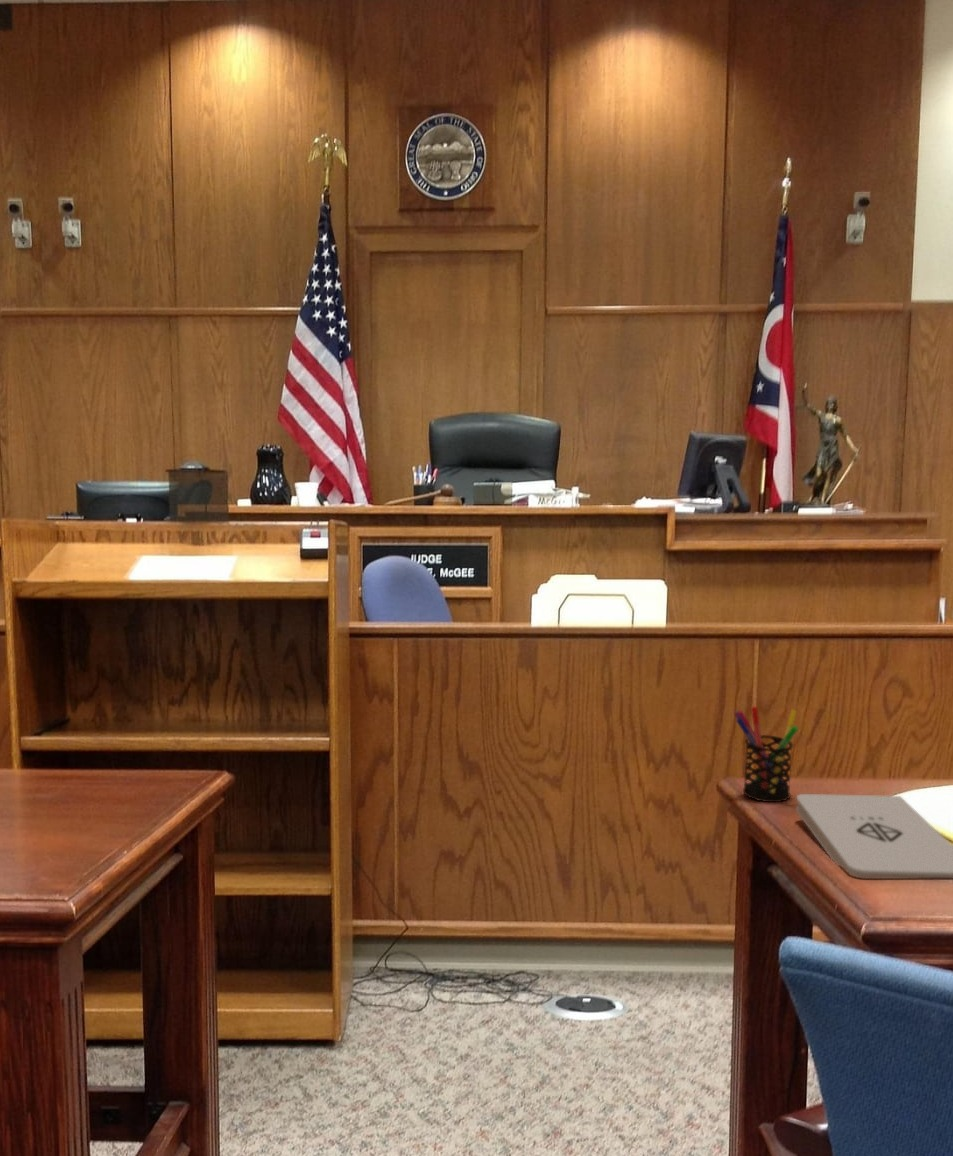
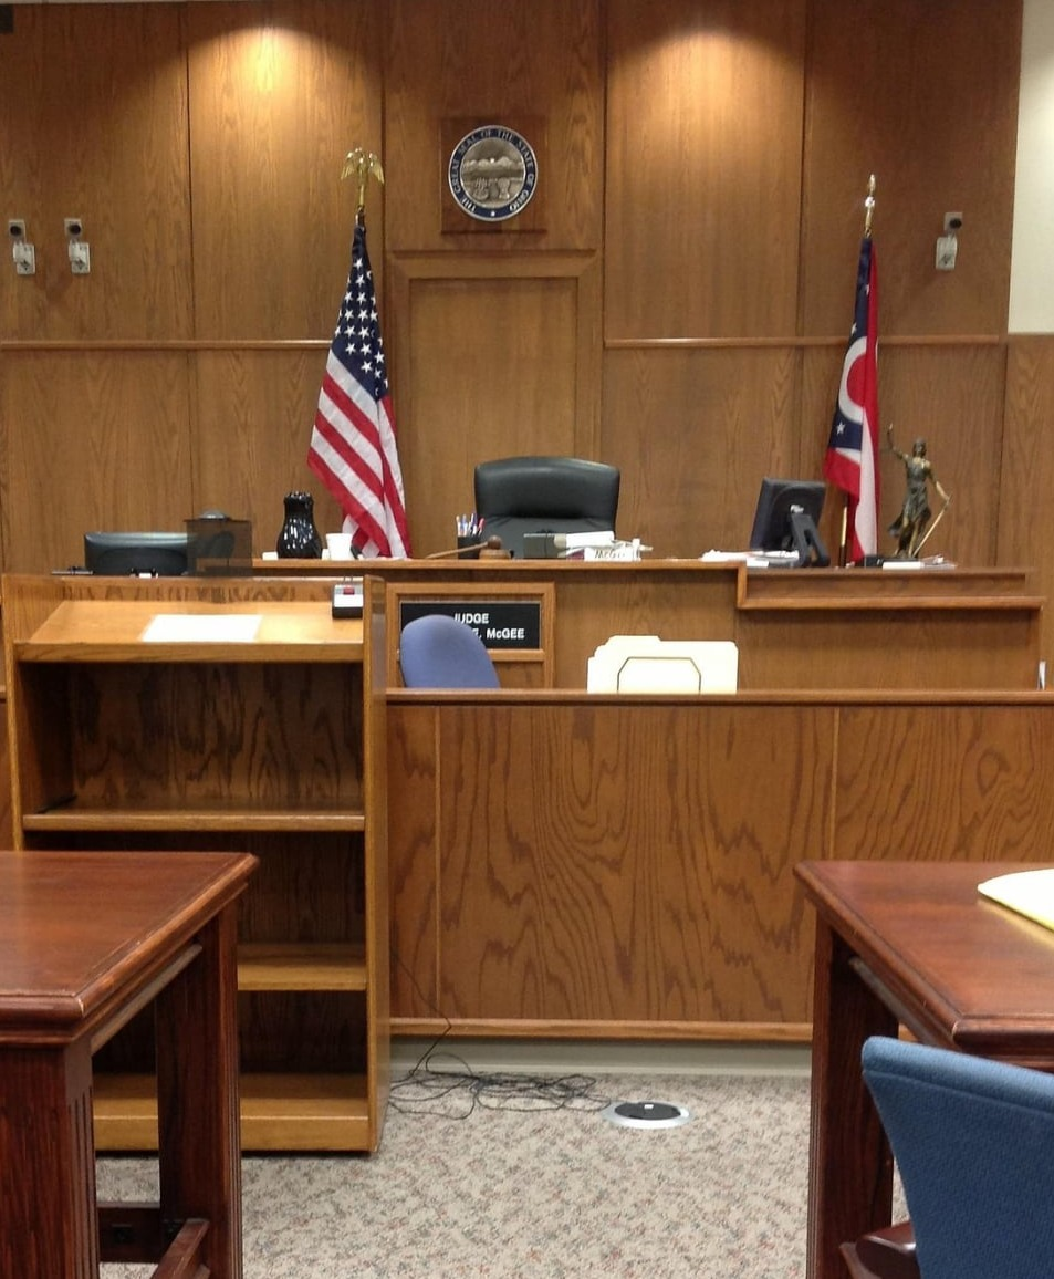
- pen holder [733,705,799,803]
- notepad [795,793,953,880]
